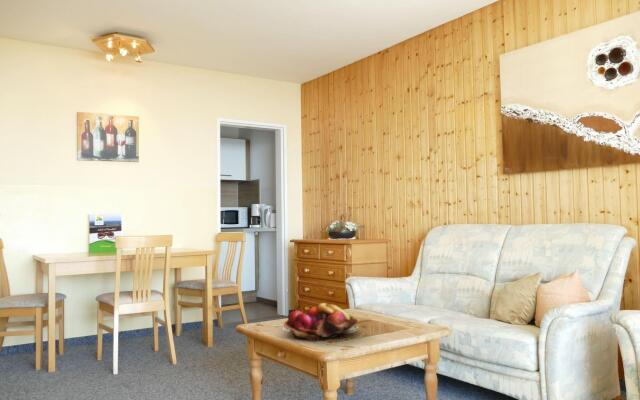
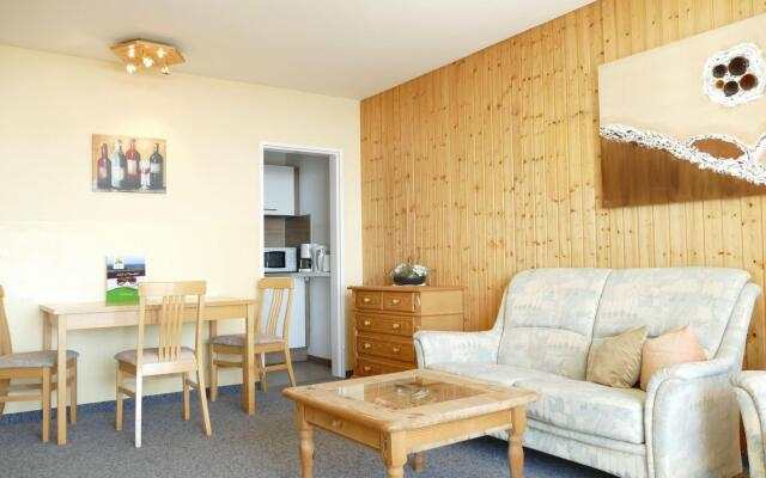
- fruit basket [282,302,359,342]
